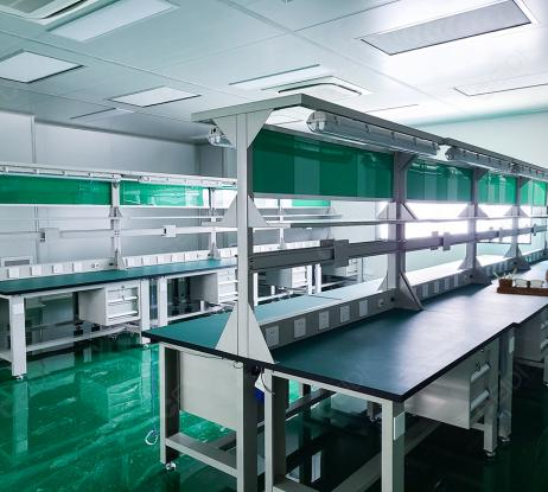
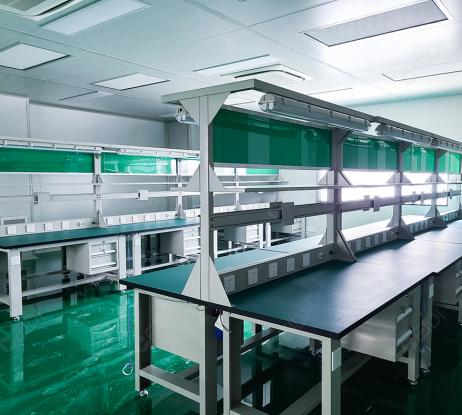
- desk organizer [492,268,548,298]
